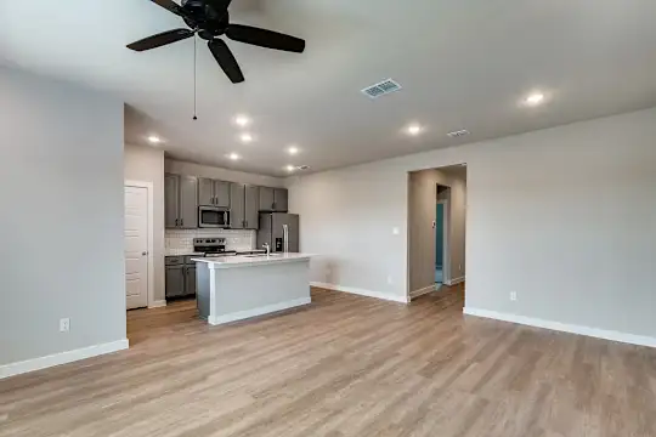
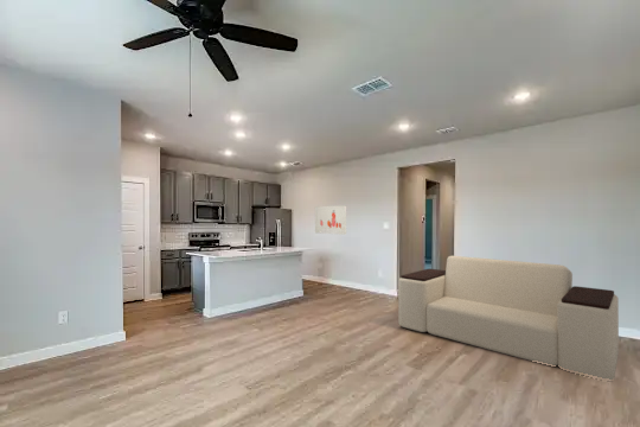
+ wall art [314,204,347,236]
+ sofa [397,255,620,380]
